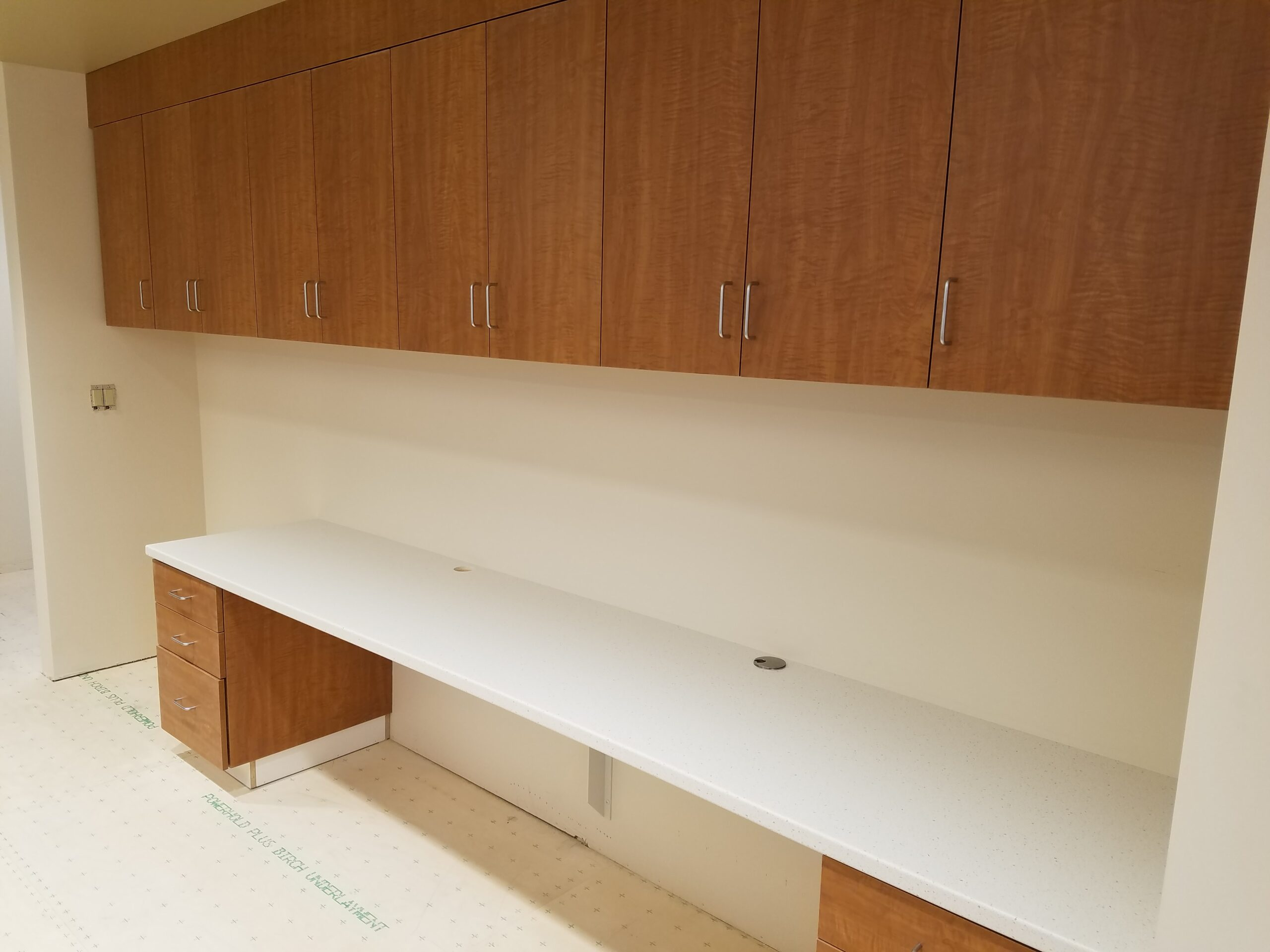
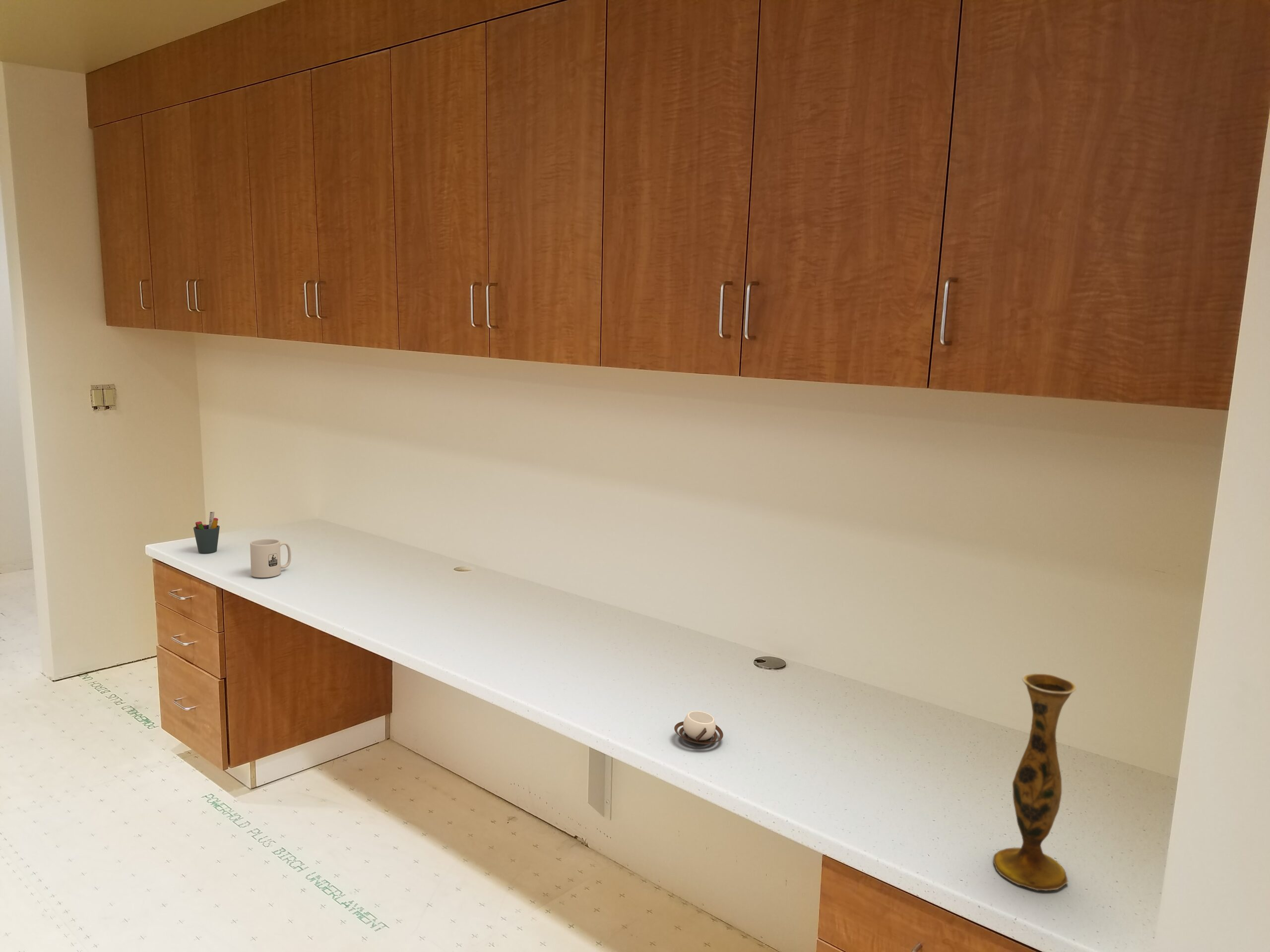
+ mug [250,538,292,578]
+ pen holder [193,511,220,554]
+ cup [674,711,724,745]
+ vase [993,673,1077,891]
